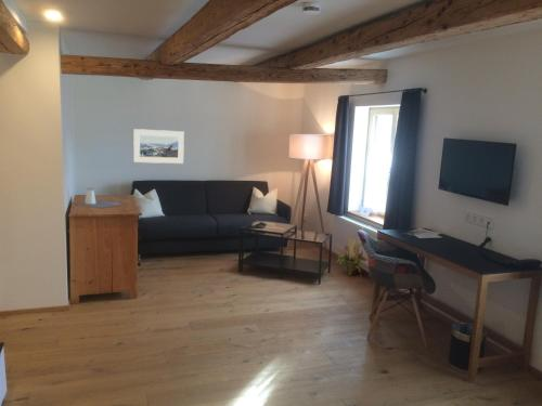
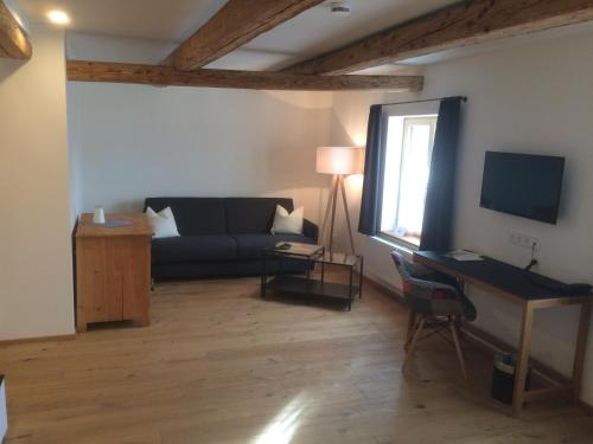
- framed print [132,128,185,165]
- decorative plant [336,234,367,276]
